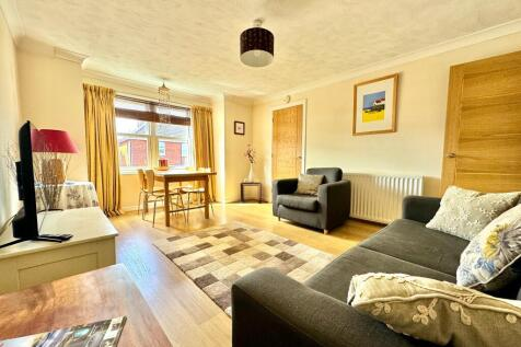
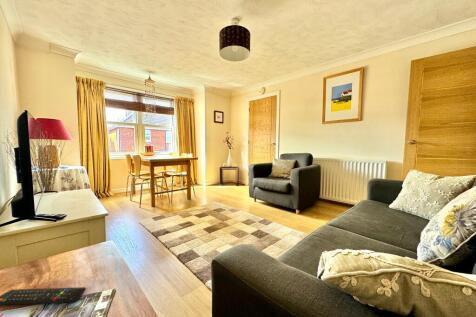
+ remote control [0,286,87,306]
